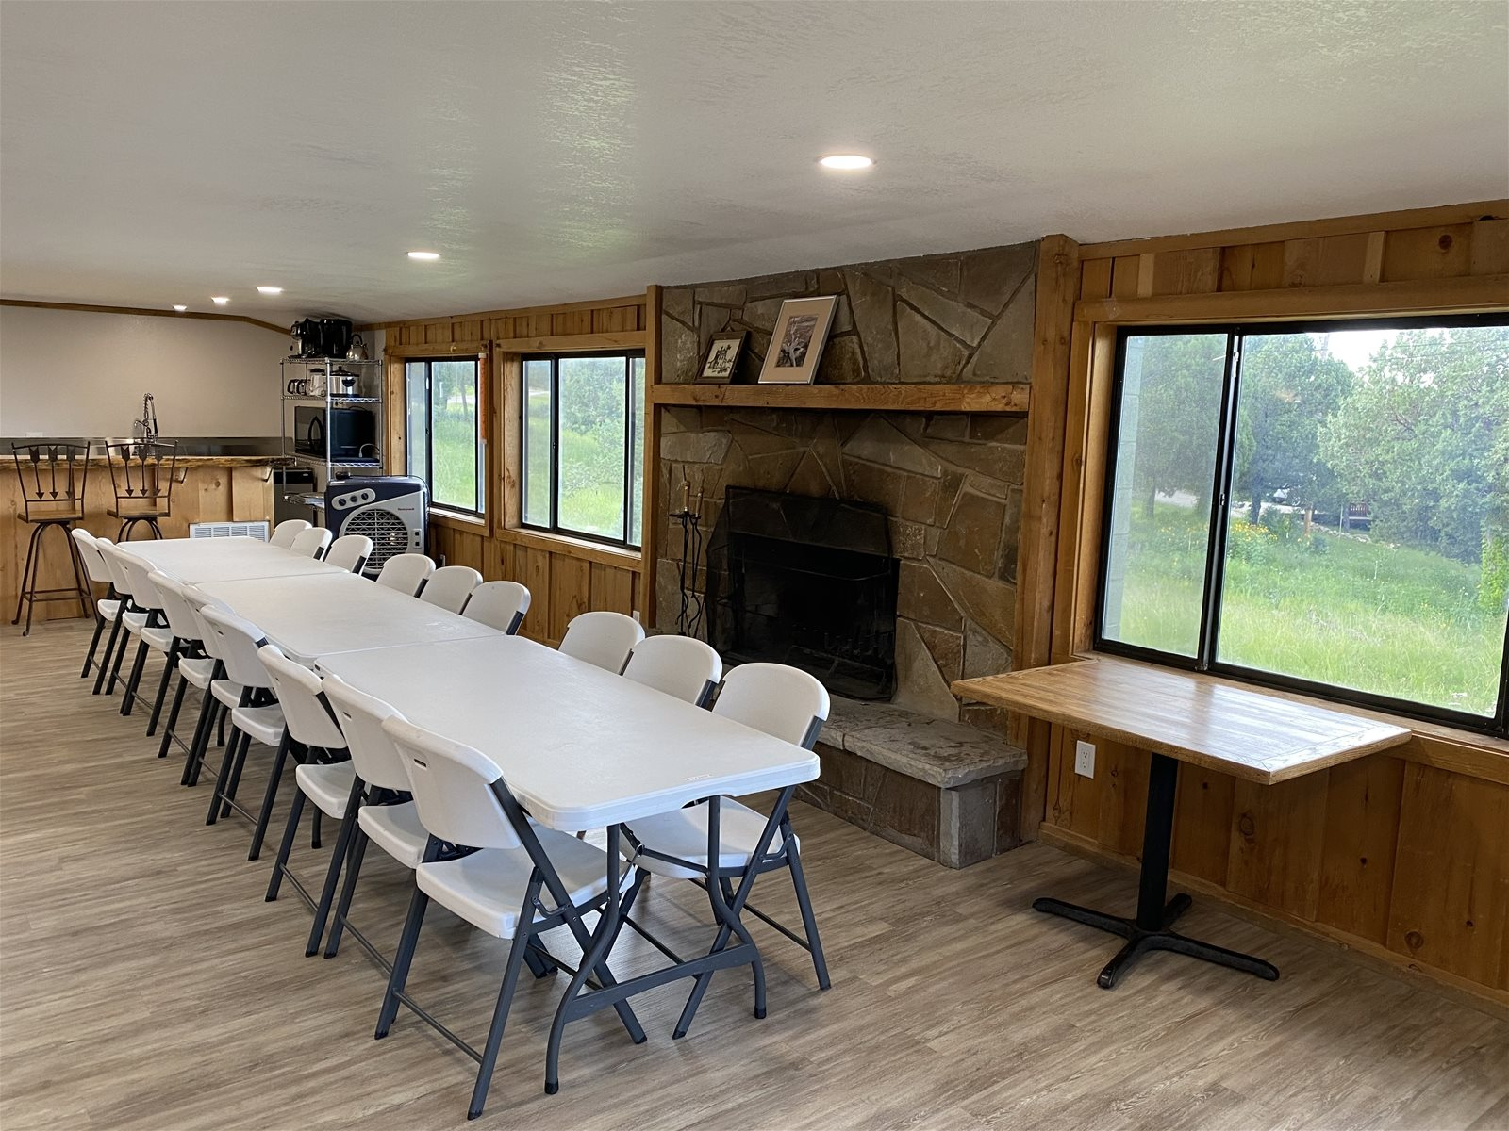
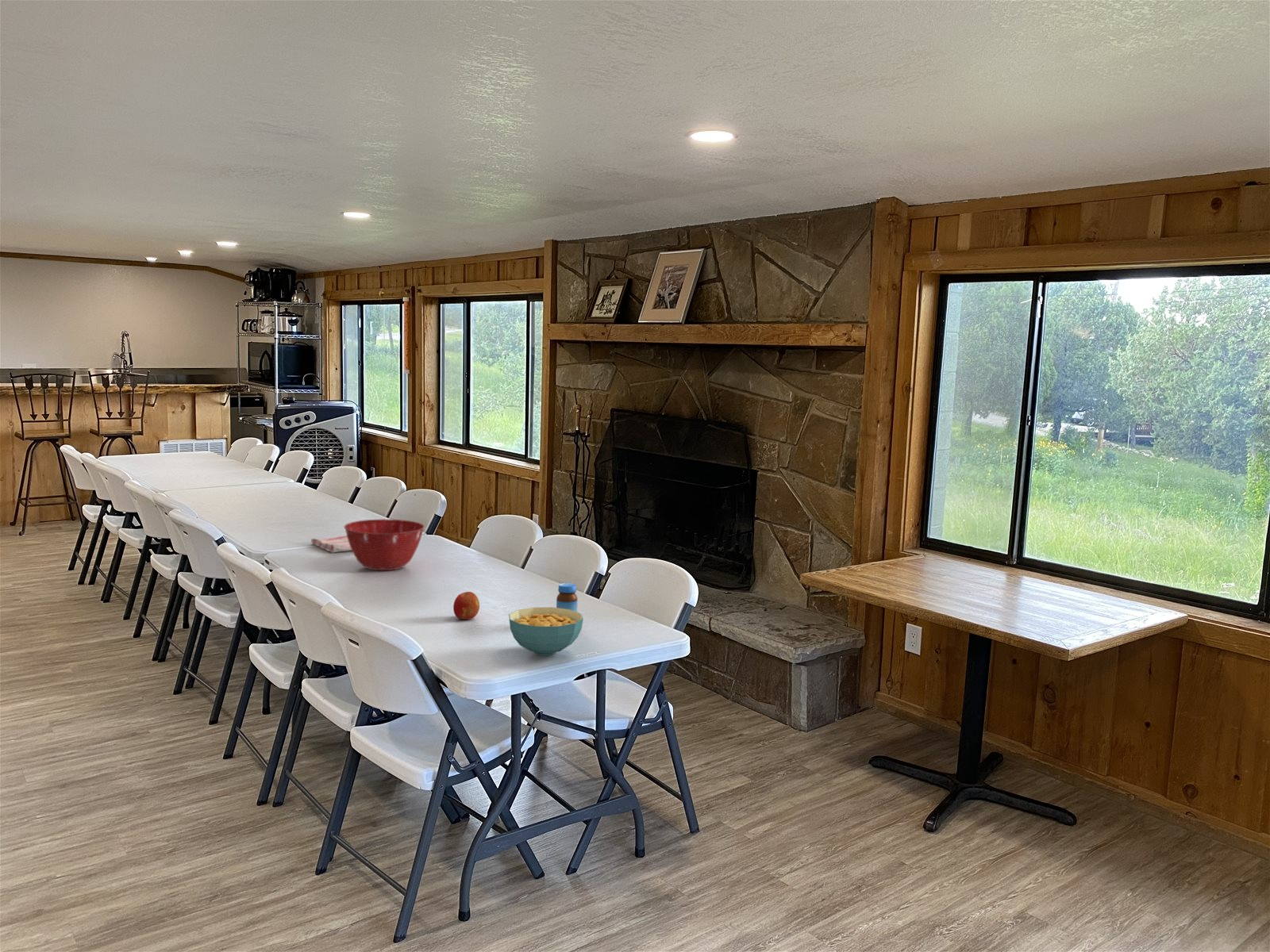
+ mixing bowl [343,518,425,571]
+ fruit [452,591,480,620]
+ jar [556,582,578,612]
+ dish towel [310,535,352,553]
+ cereal bowl [508,606,584,656]
